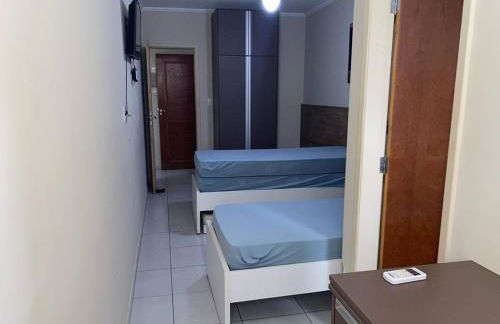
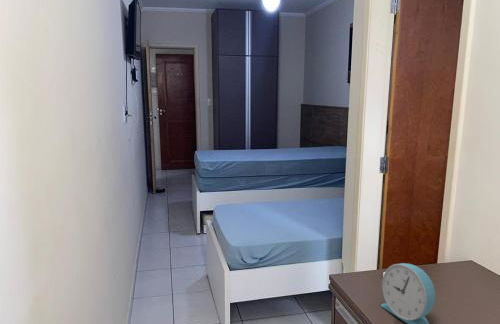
+ alarm clock [380,262,436,324]
